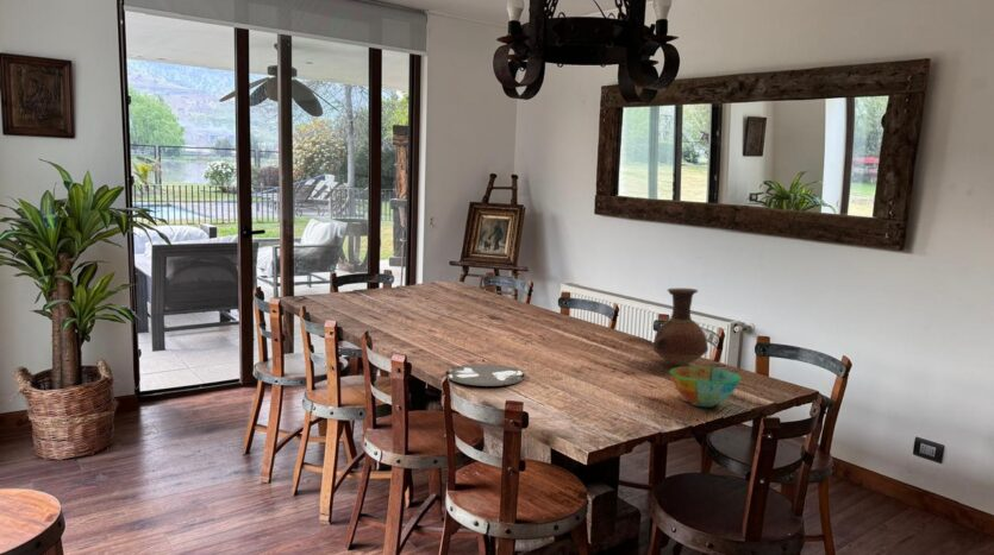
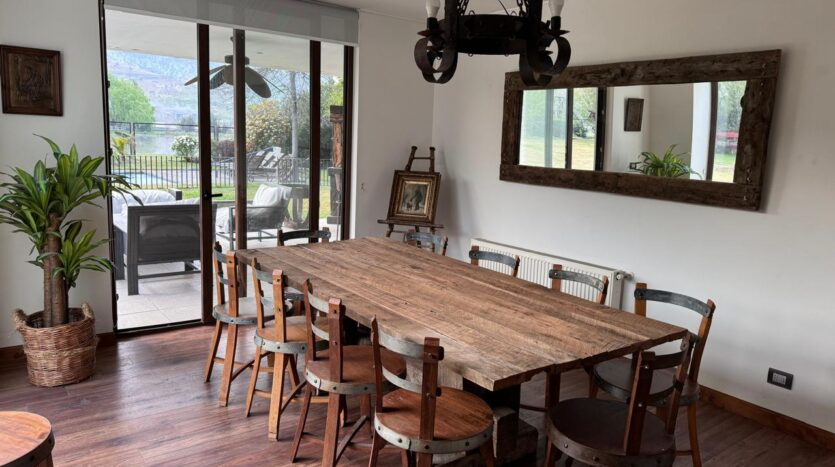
- bowl [668,365,743,408]
- vase [652,288,709,367]
- plate [445,364,525,387]
